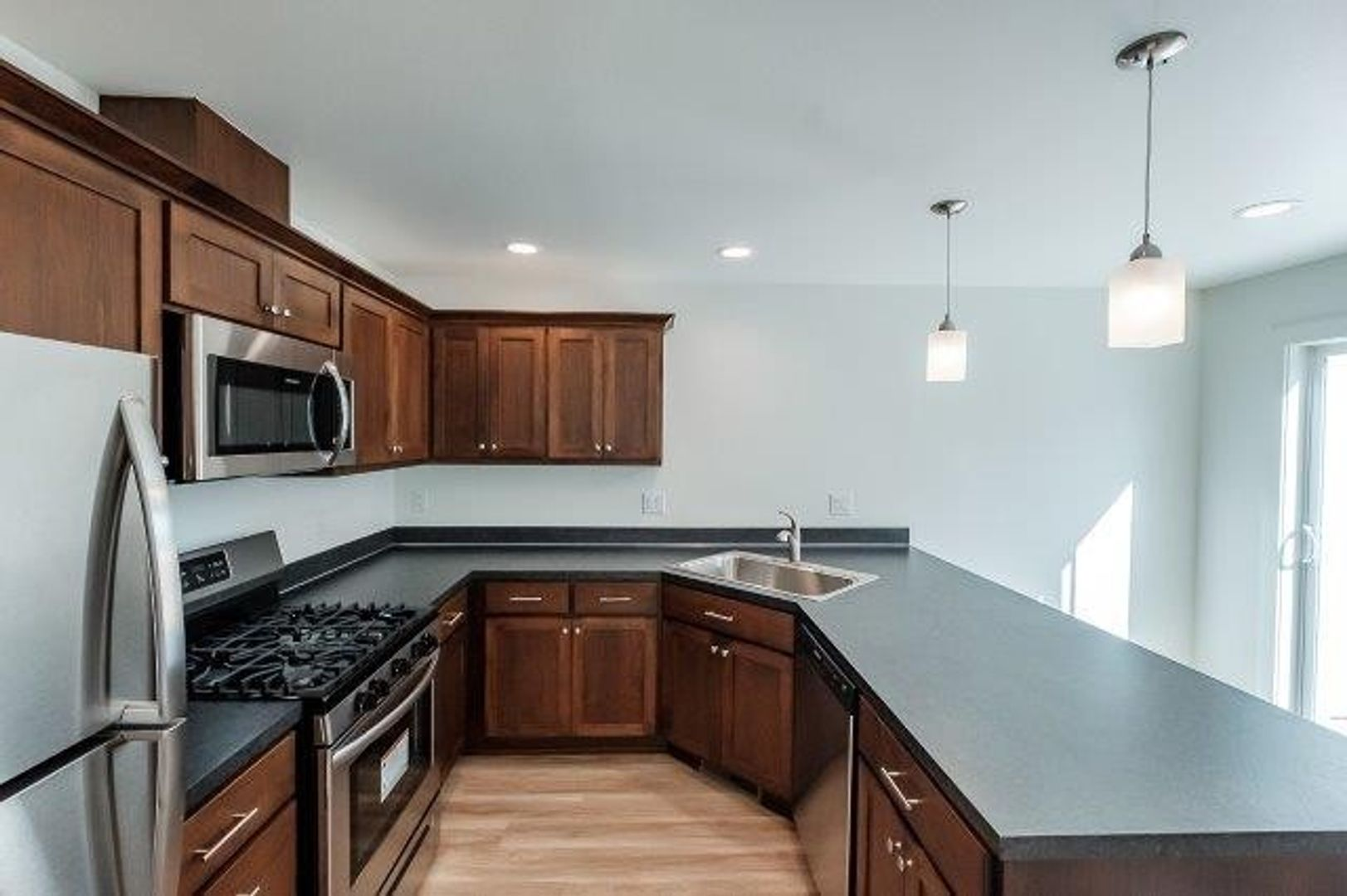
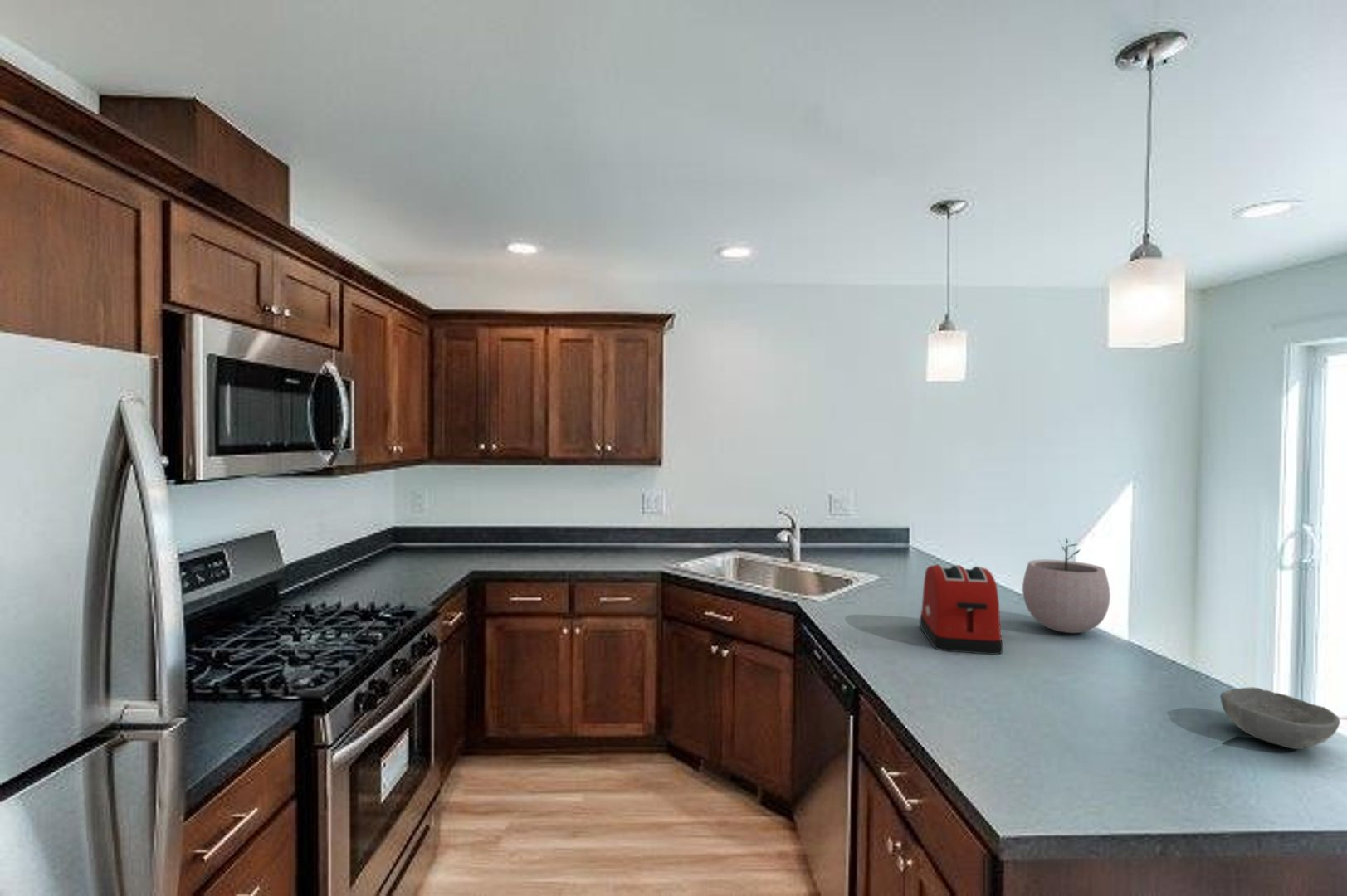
+ plant pot [1022,537,1111,634]
+ bowl [1219,686,1341,750]
+ toaster [919,563,1003,655]
